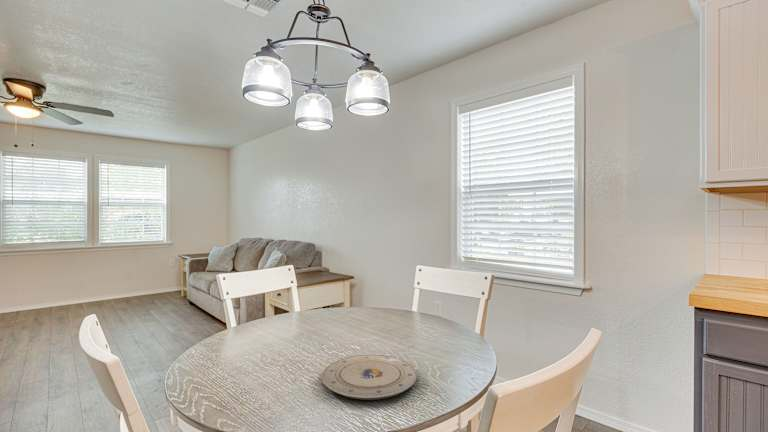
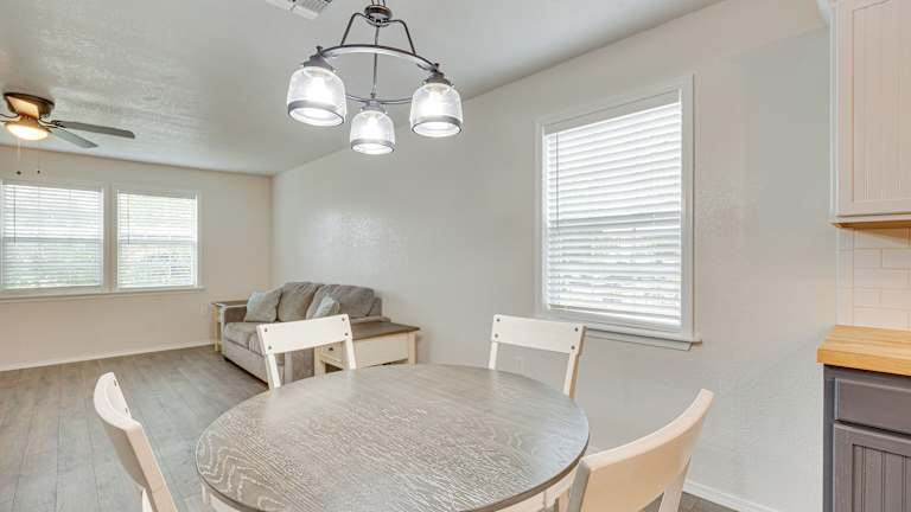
- plate [321,354,418,401]
